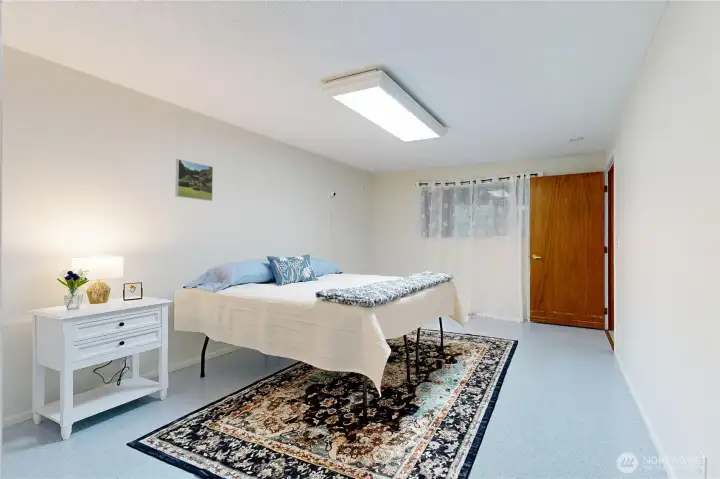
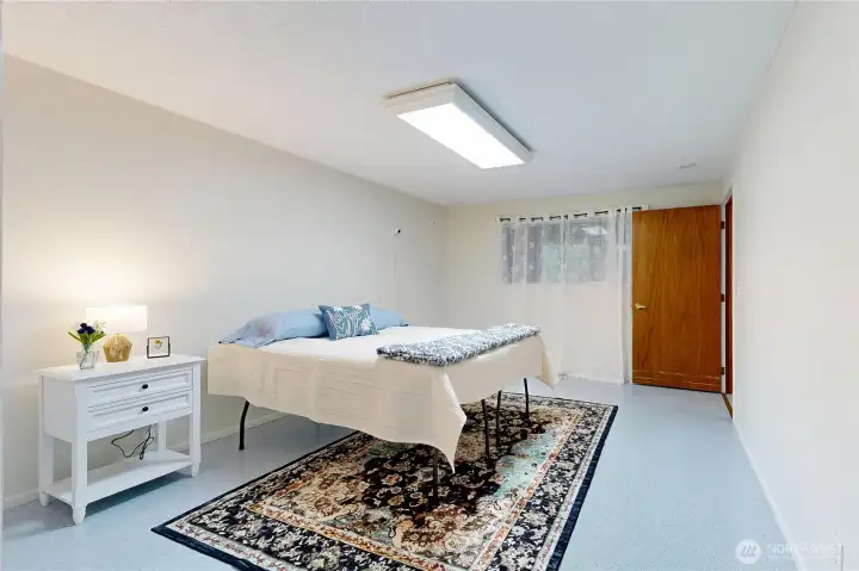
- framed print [175,158,214,202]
